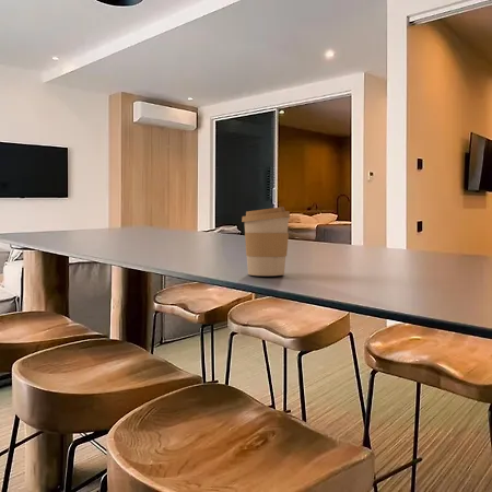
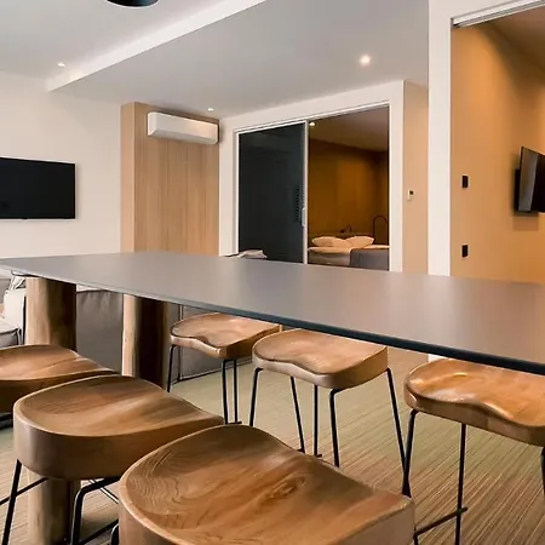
- coffee cup [241,206,292,277]
